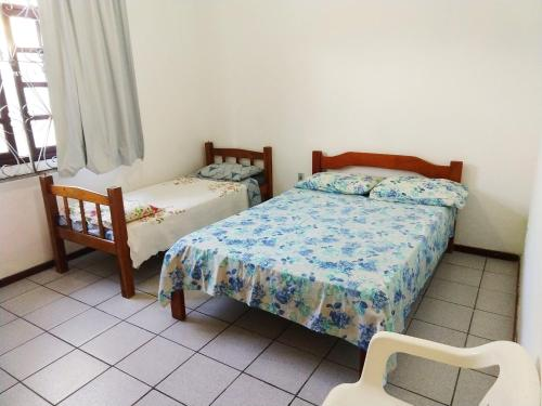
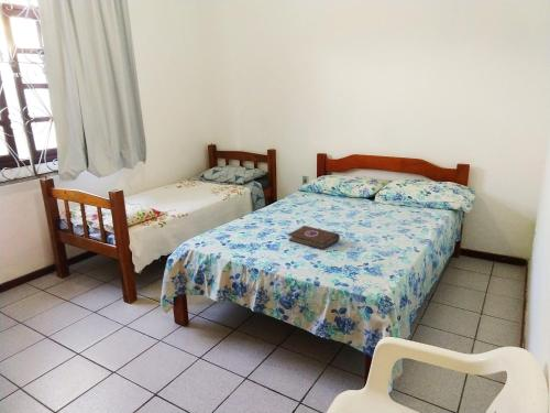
+ book [287,225,341,251]
